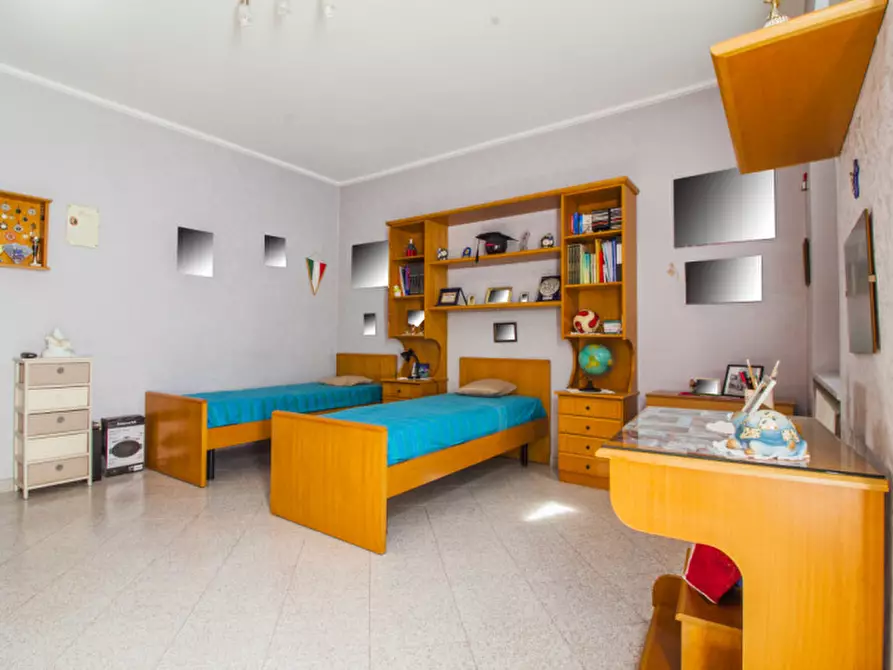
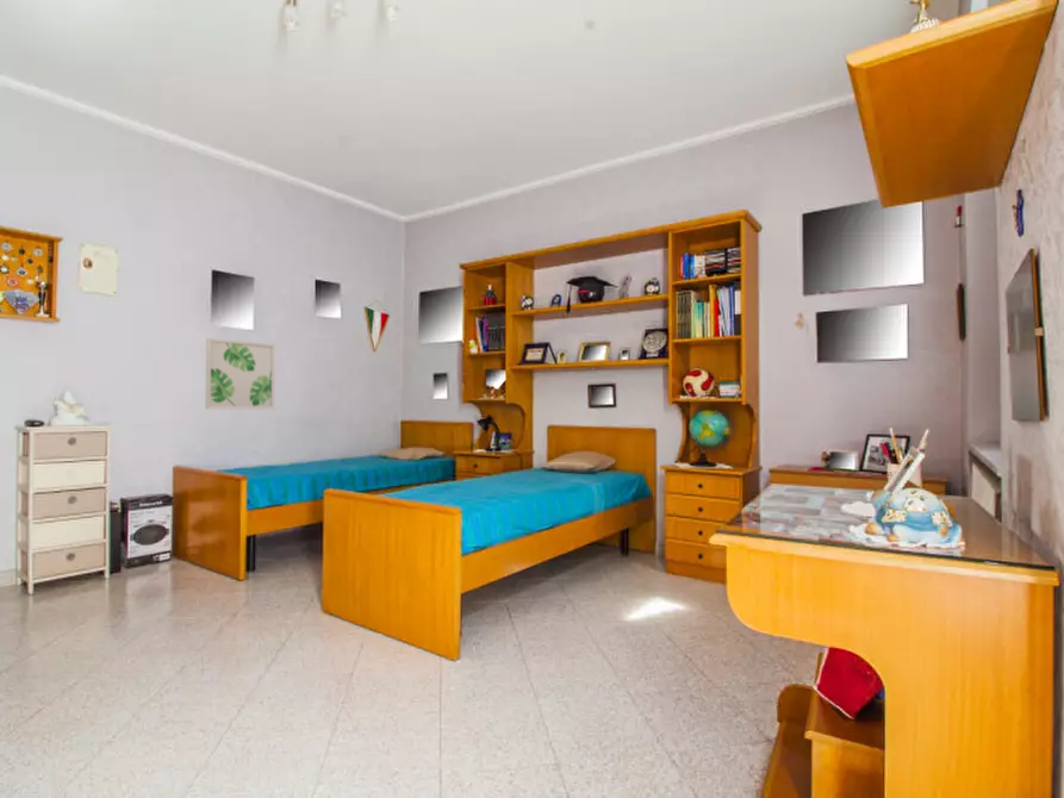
+ wall art [204,337,276,410]
